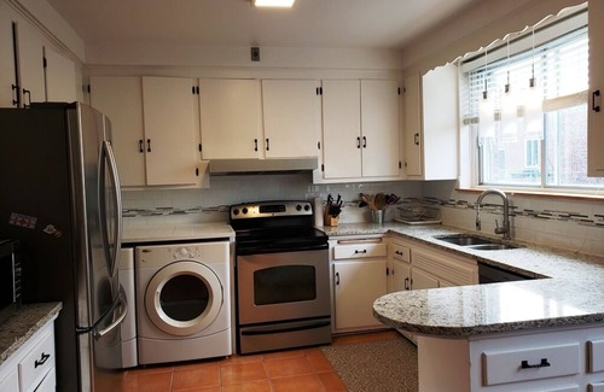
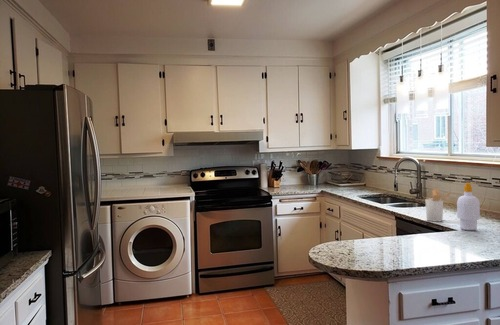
+ utensil holder [424,188,453,222]
+ soap bottle [456,182,481,231]
